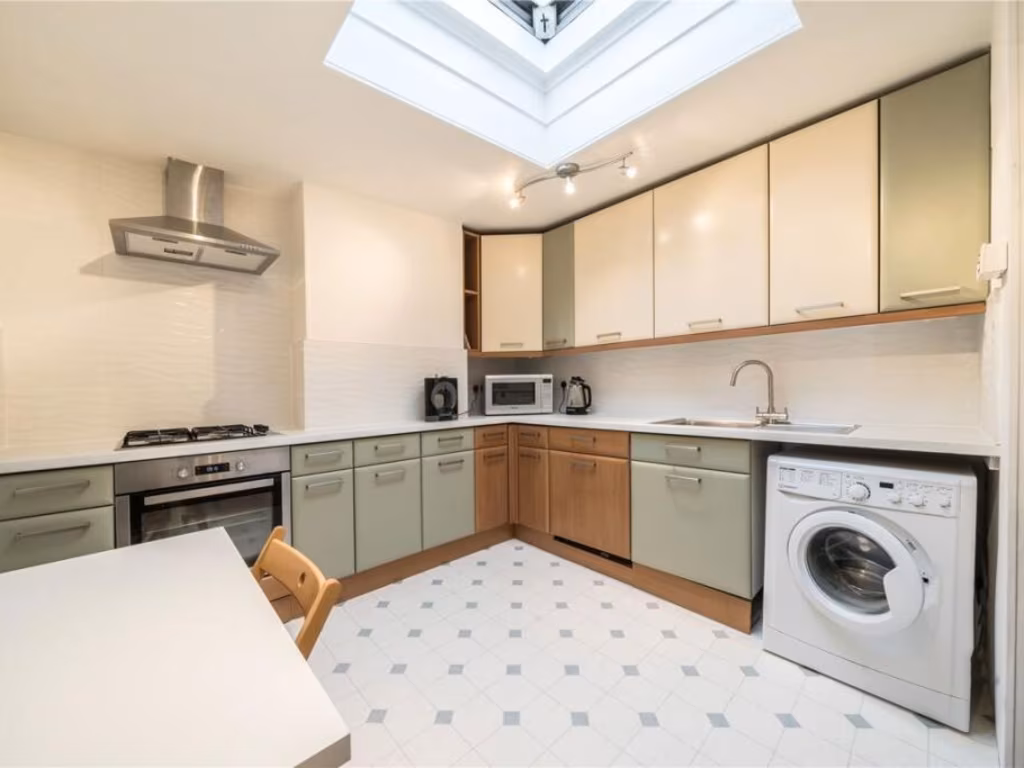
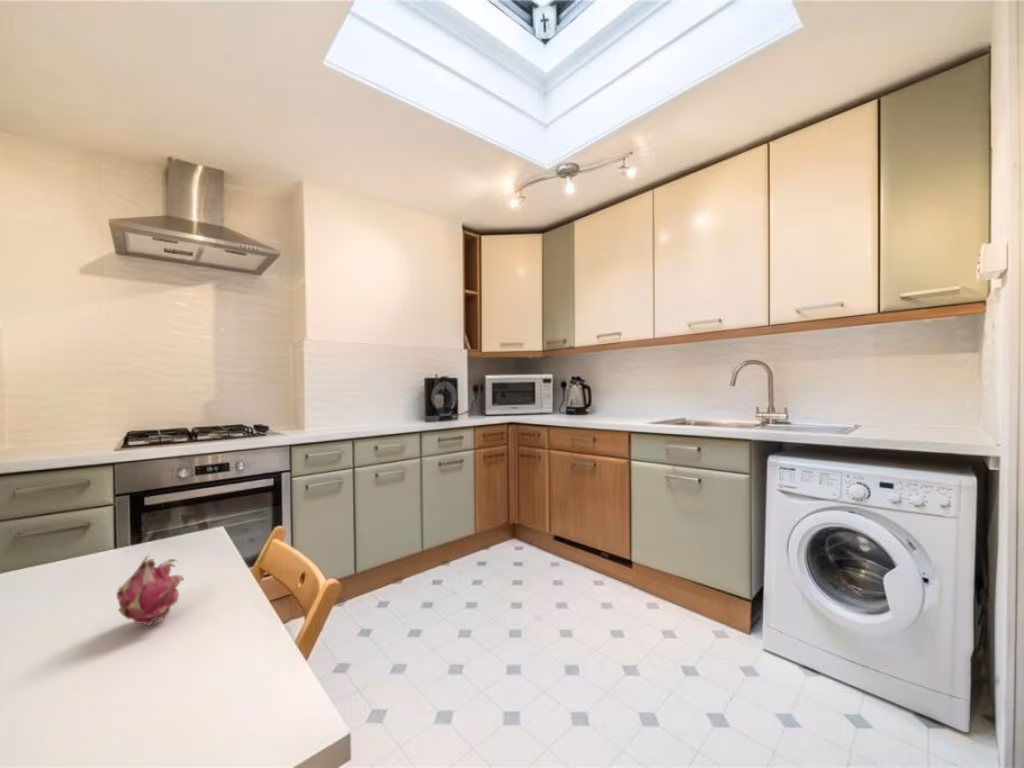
+ fruit [116,551,185,627]
